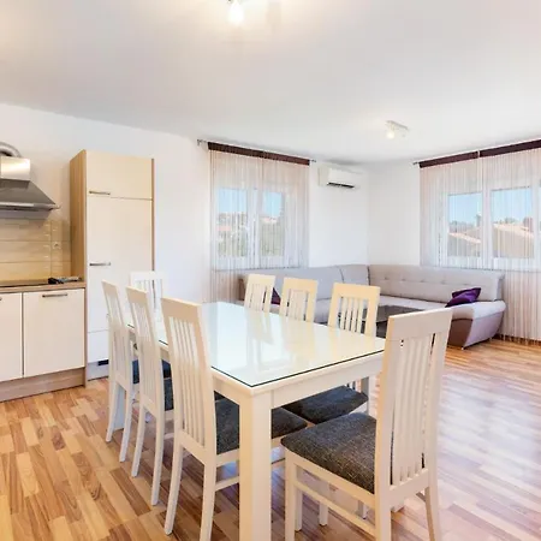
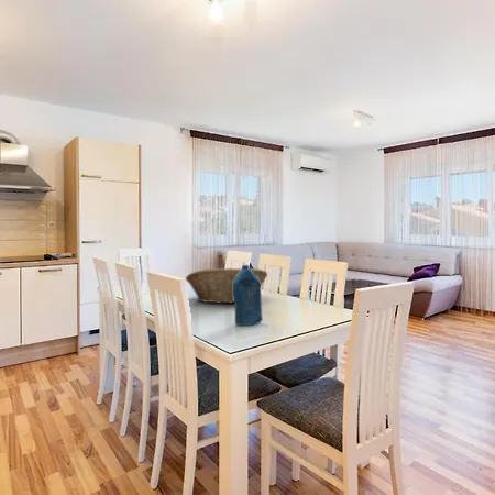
+ fruit basket [185,267,268,305]
+ bottle [233,264,264,327]
